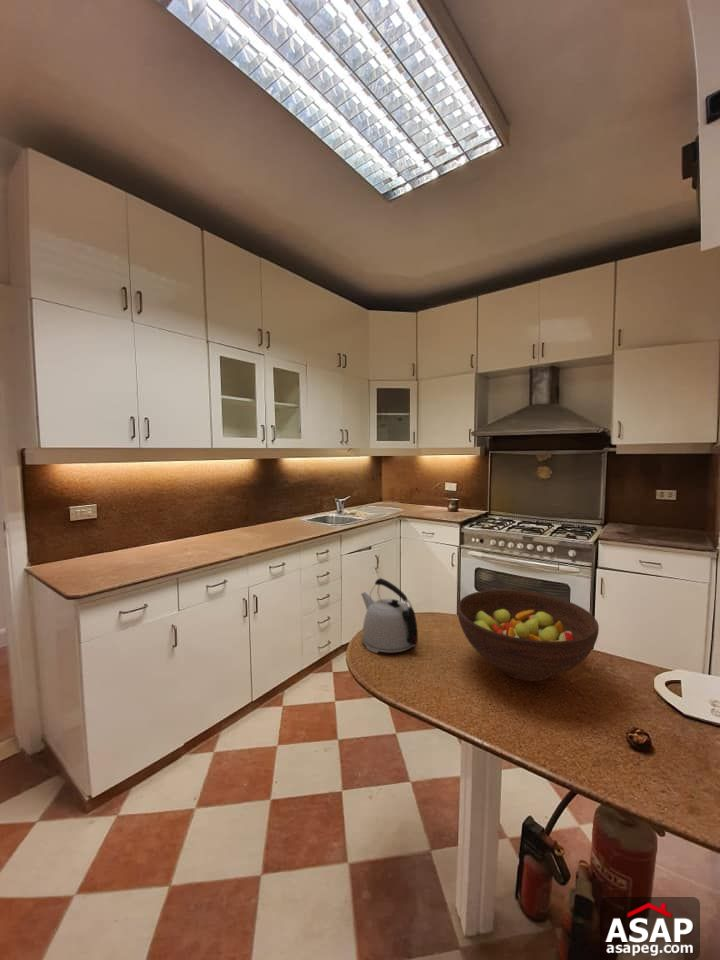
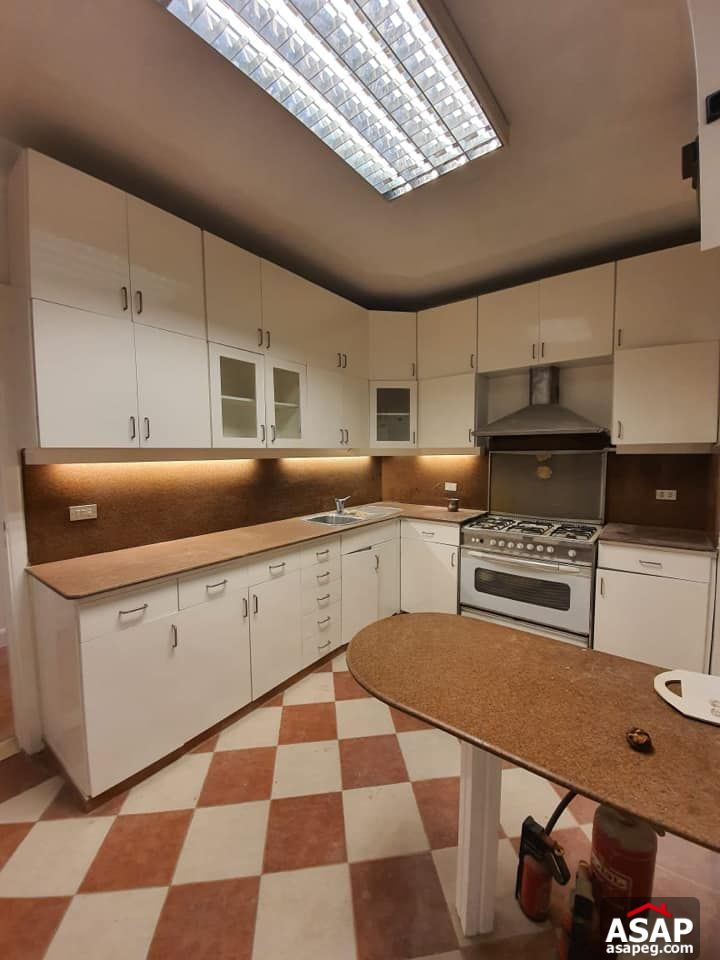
- fruit bowl [456,588,600,682]
- kettle [360,577,419,654]
